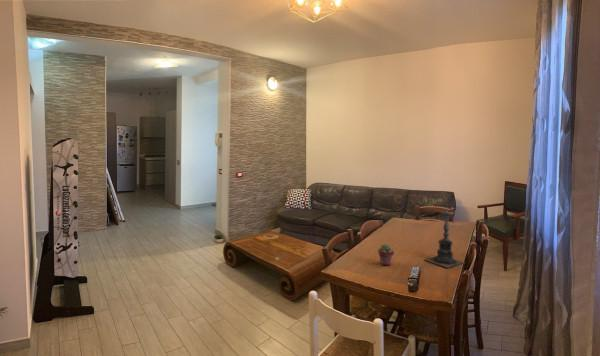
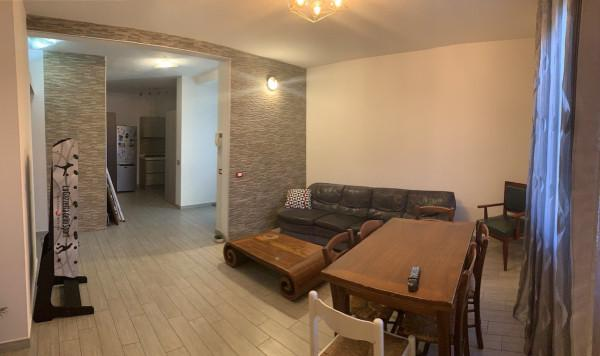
- candle holder [422,207,466,269]
- potted succulent [377,243,395,266]
